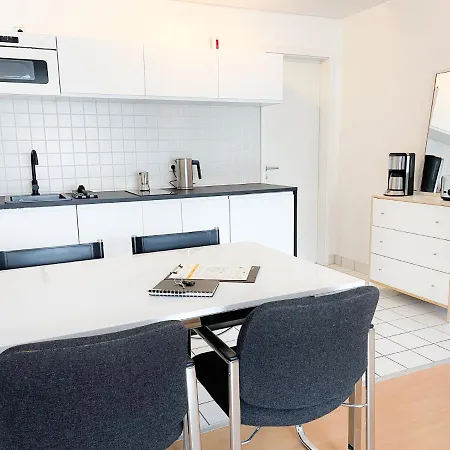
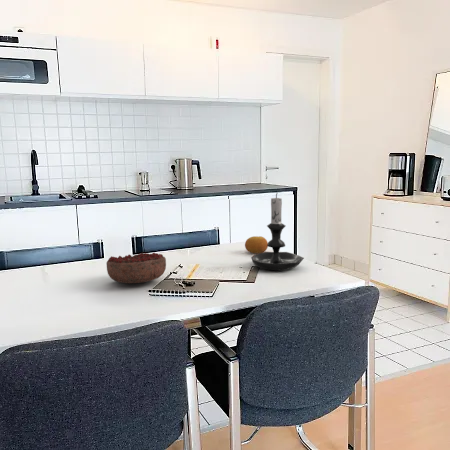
+ fruit [244,235,269,254]
+ candle holder [250,193,305,271]
+ decorative bowl [105,252,167,284]
